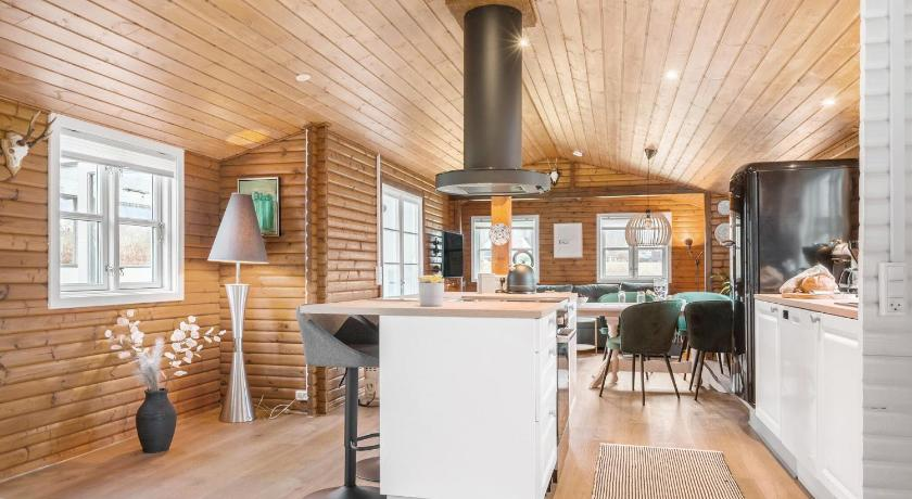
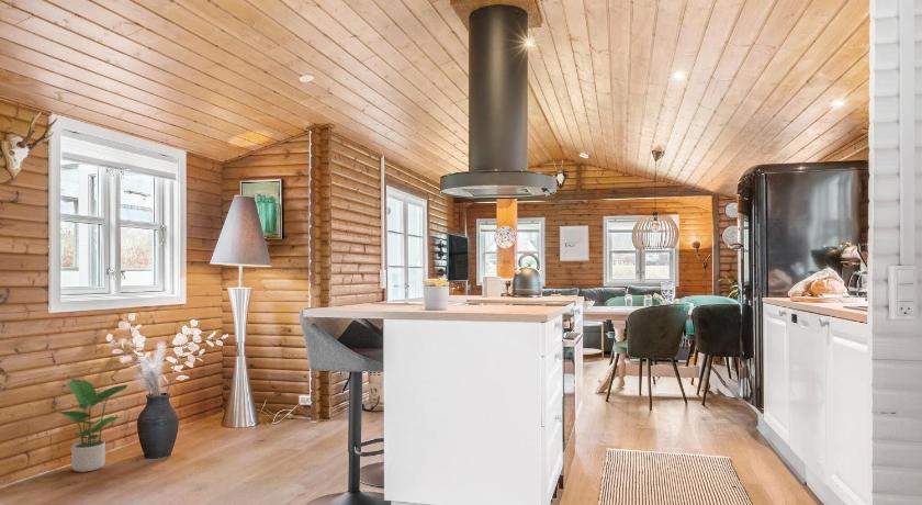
+ potted plant [58,378,130,473]
